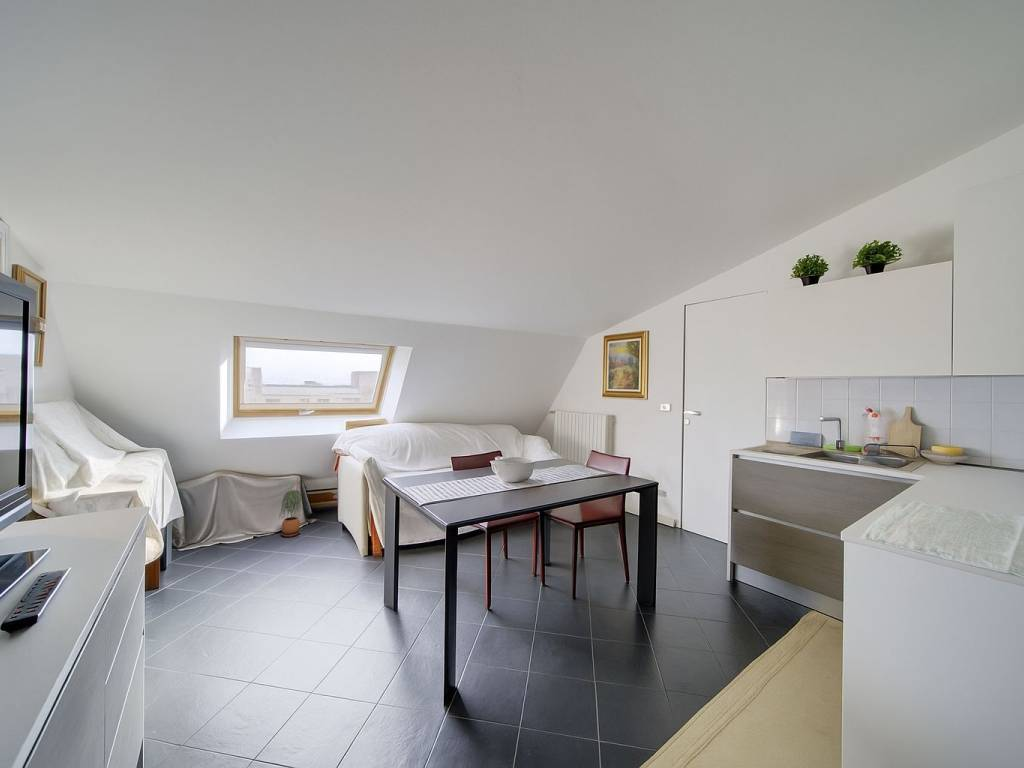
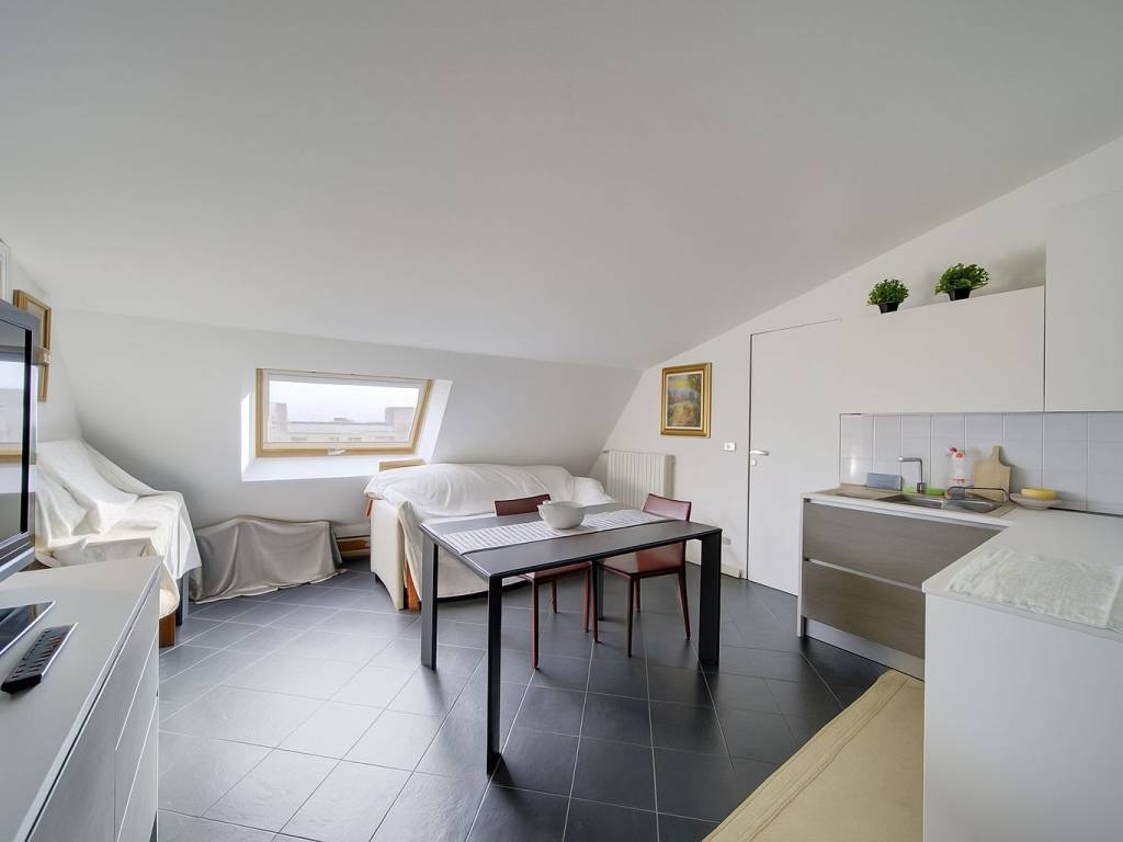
- potted plant [278,489,302,538]
